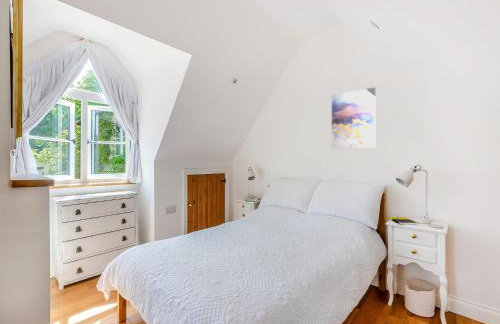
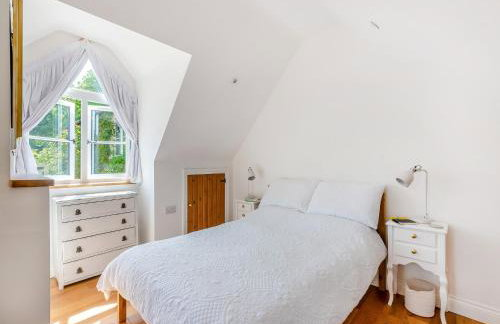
- wall art [331,87,376,150]
